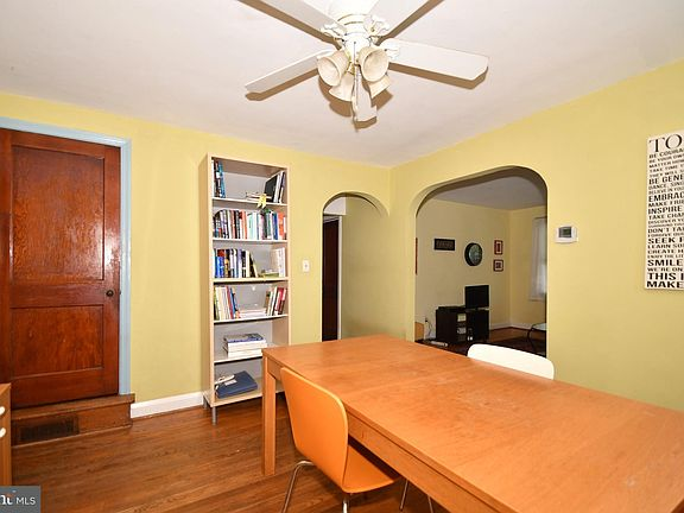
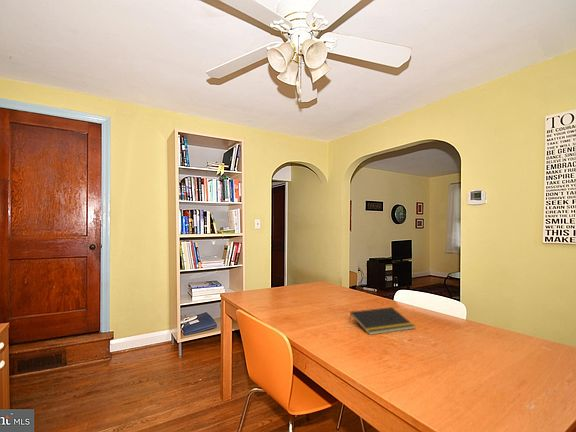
+ notepad [348,306,416,336]
